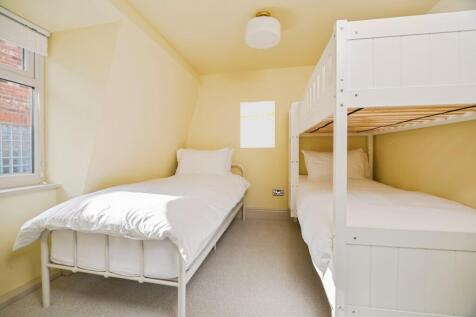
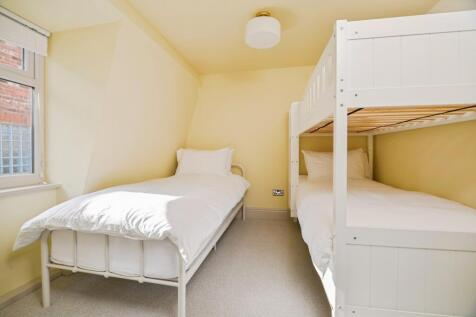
- wall art [239,100,275,149]
